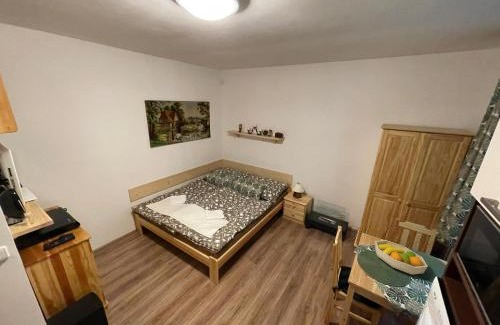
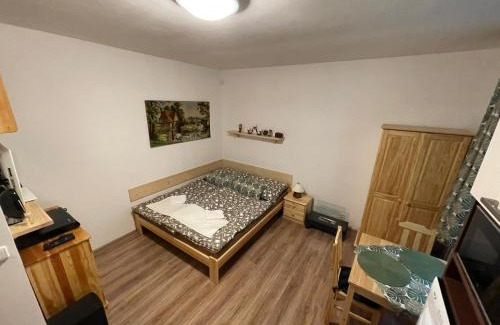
- fruit bowl [374,239,429,275]
